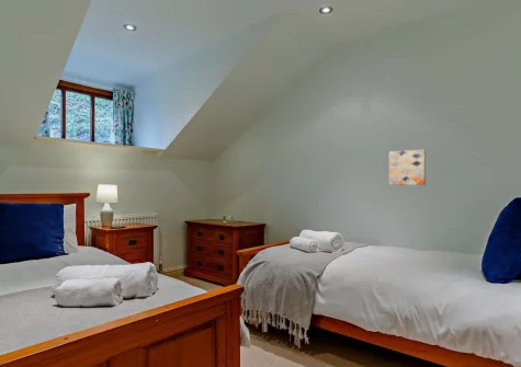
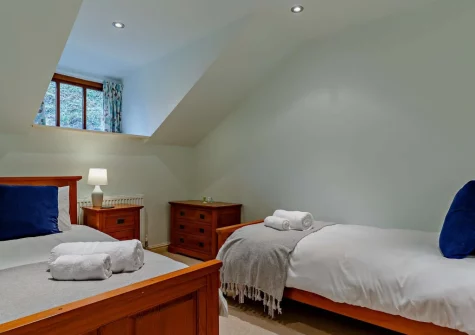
- wall art [388,149,427,186]
